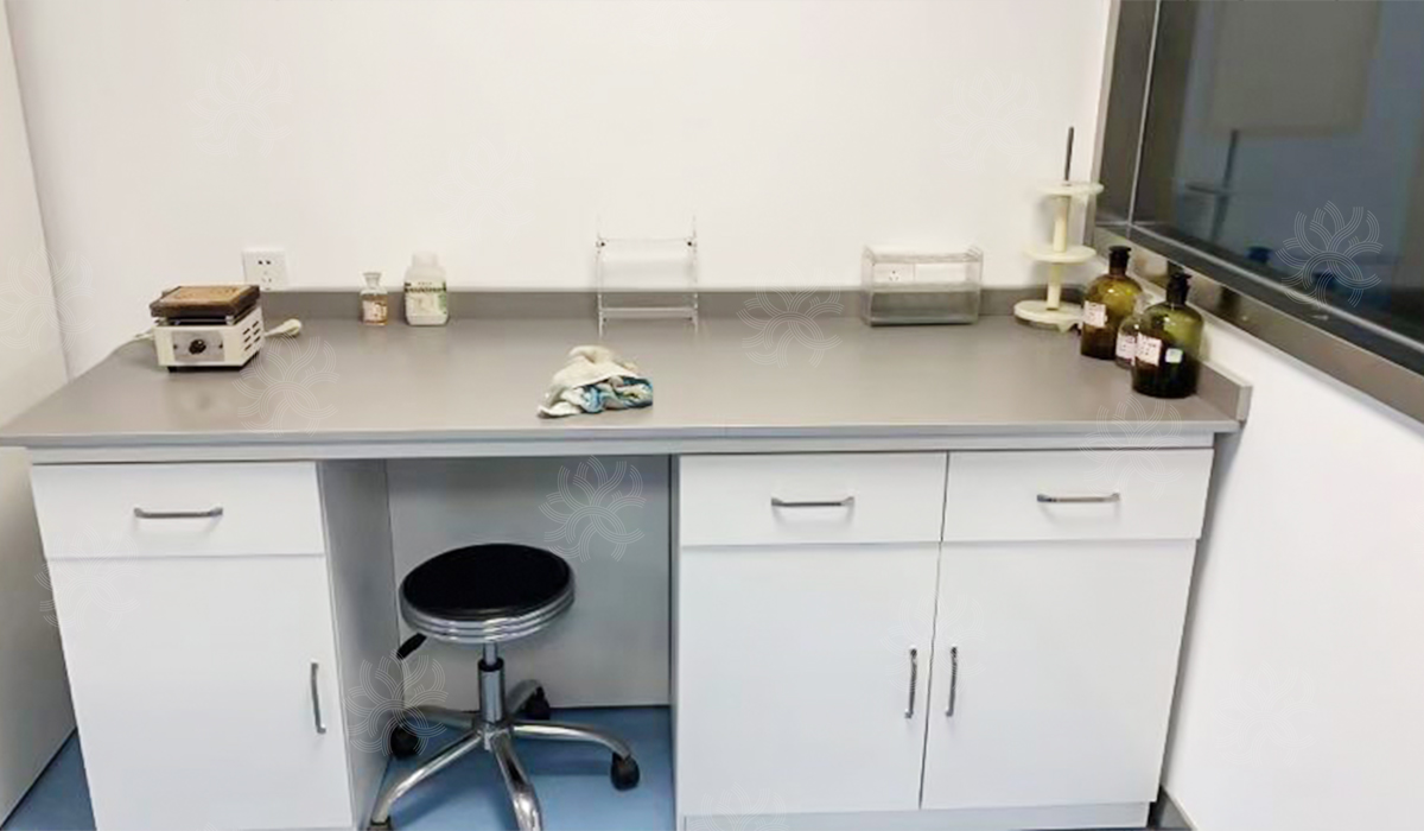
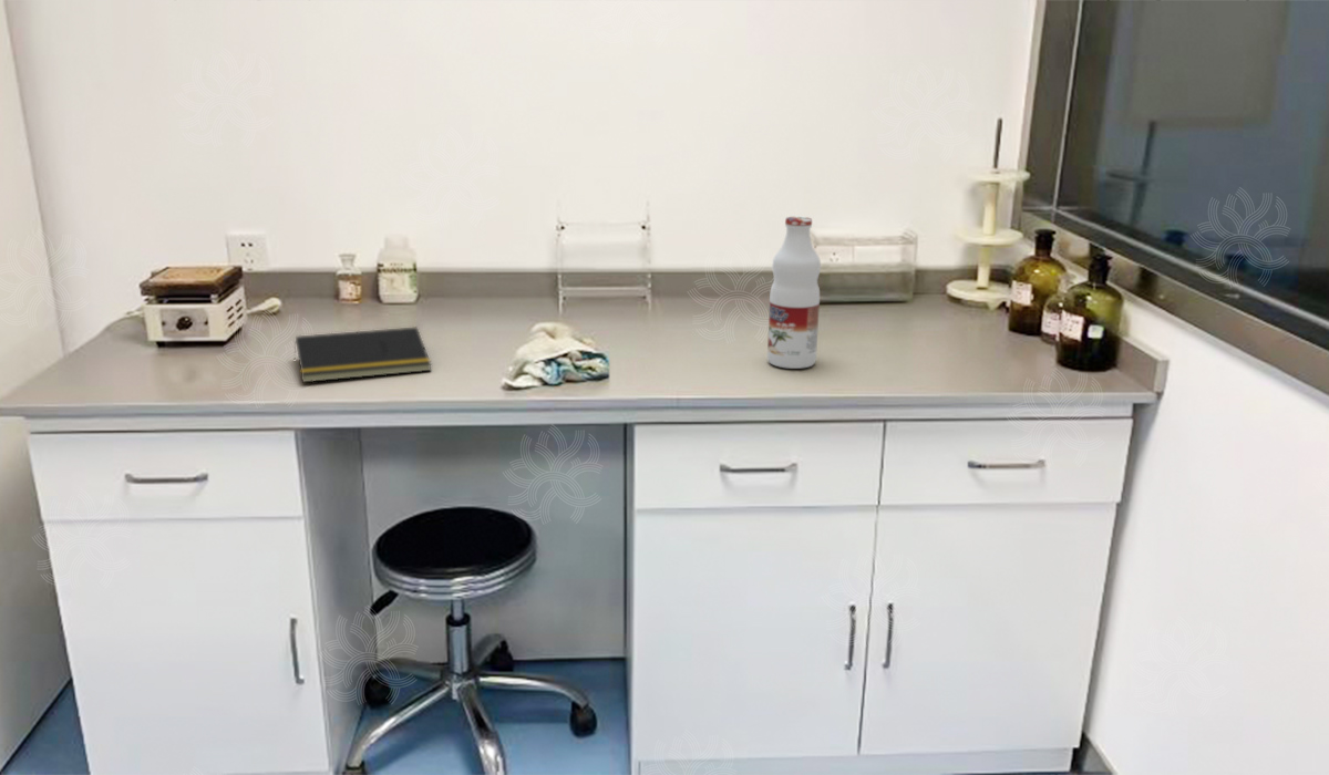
+ beverage bottle [766,216,822,370]
+ notepad [293,326,432,383]
